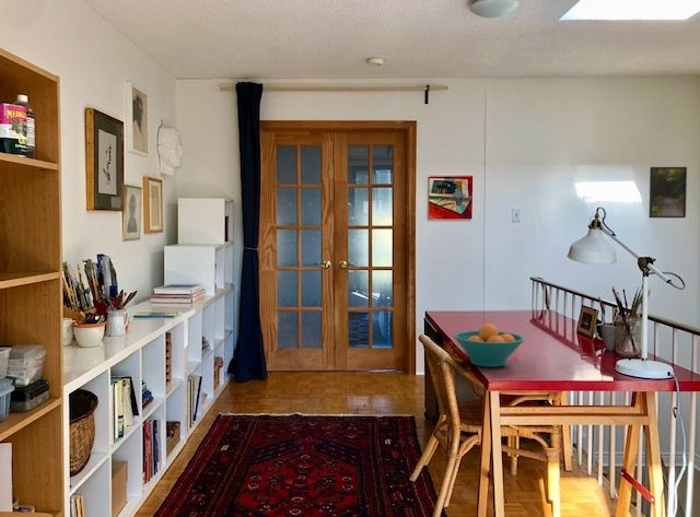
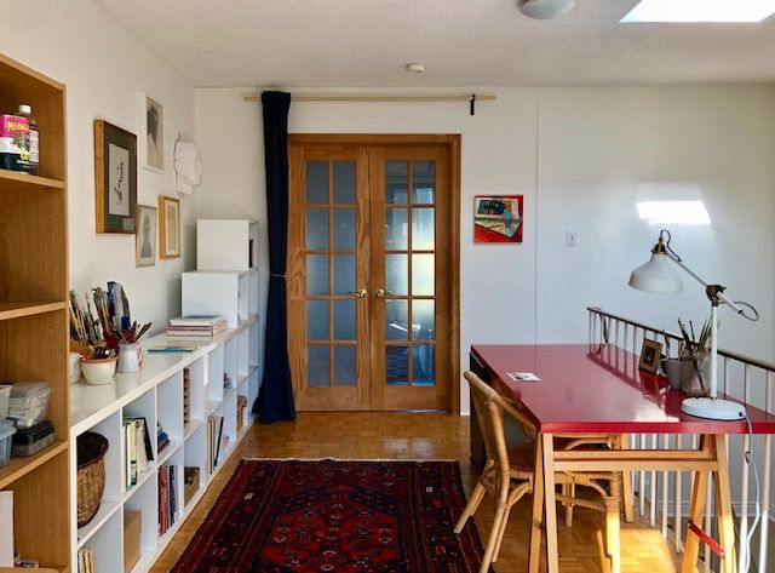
- fruit bowl [453,322,526,368]
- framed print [648,166,688,219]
